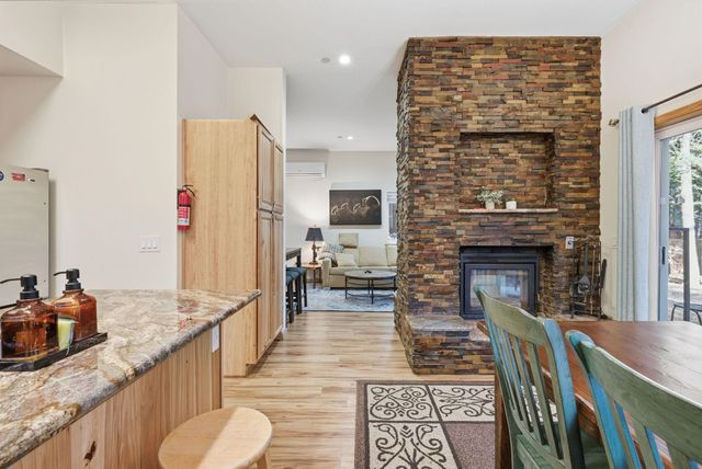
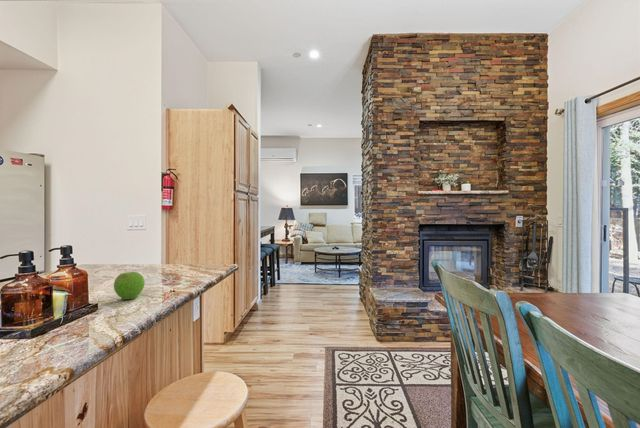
+ fruit [113,271,146,300]
